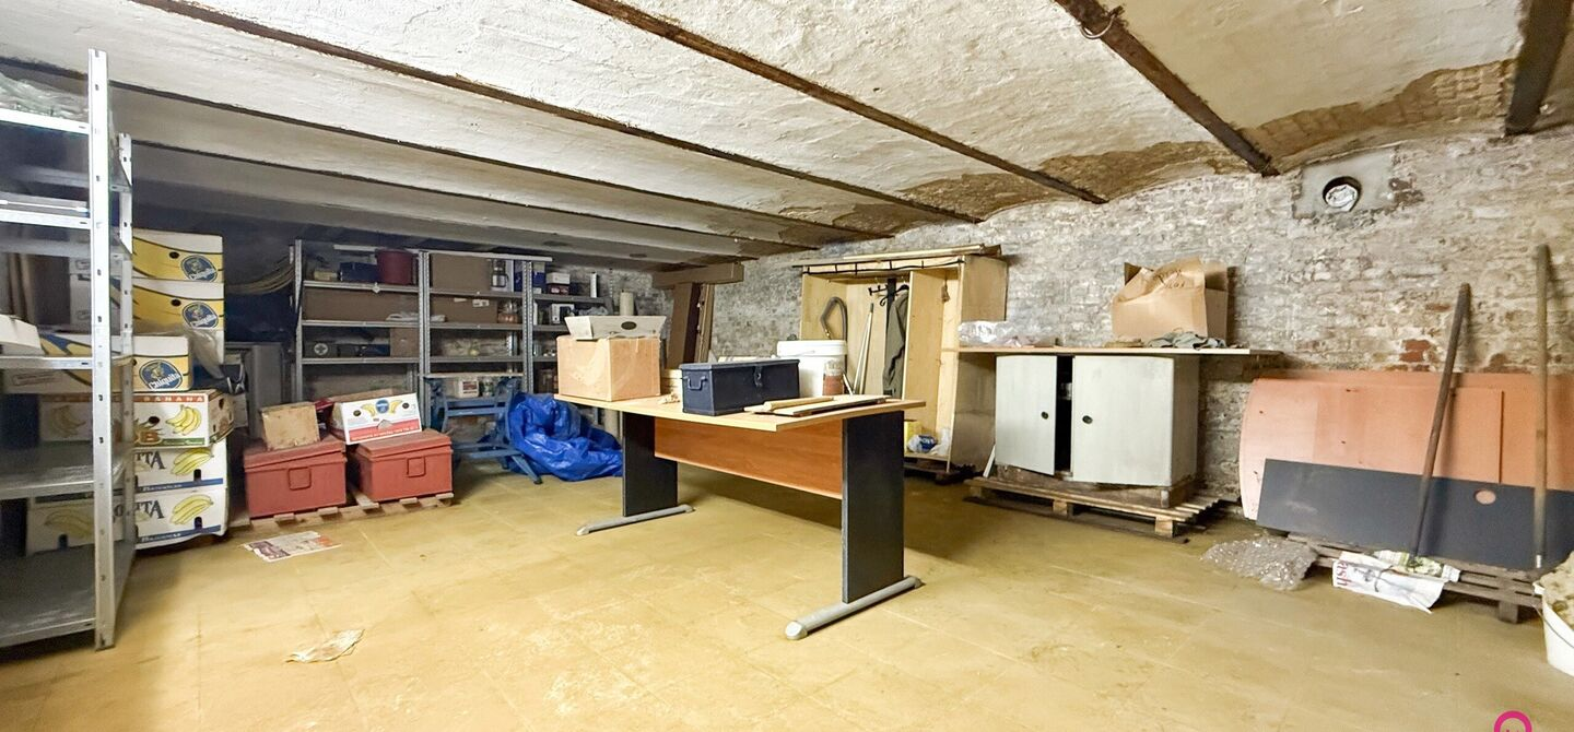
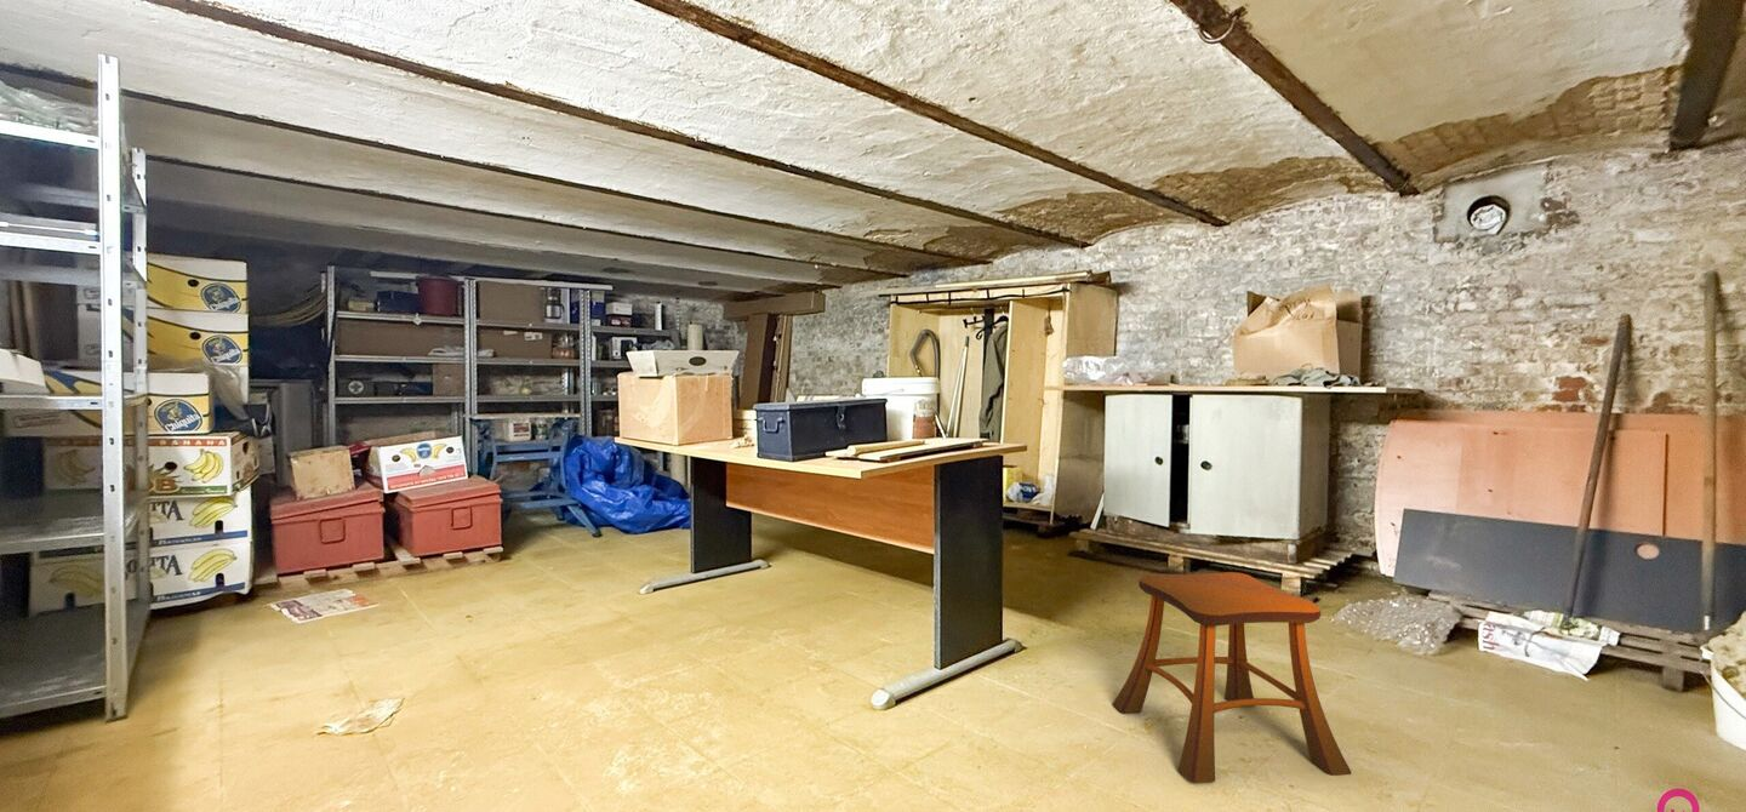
+ stool [1111,571,1352,784]
